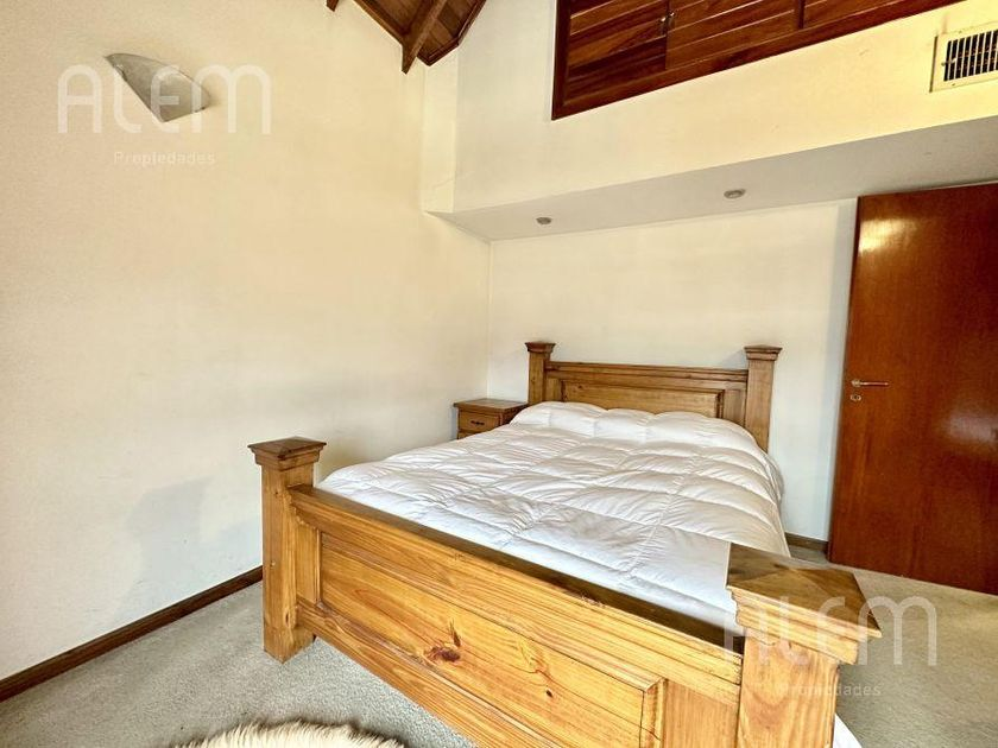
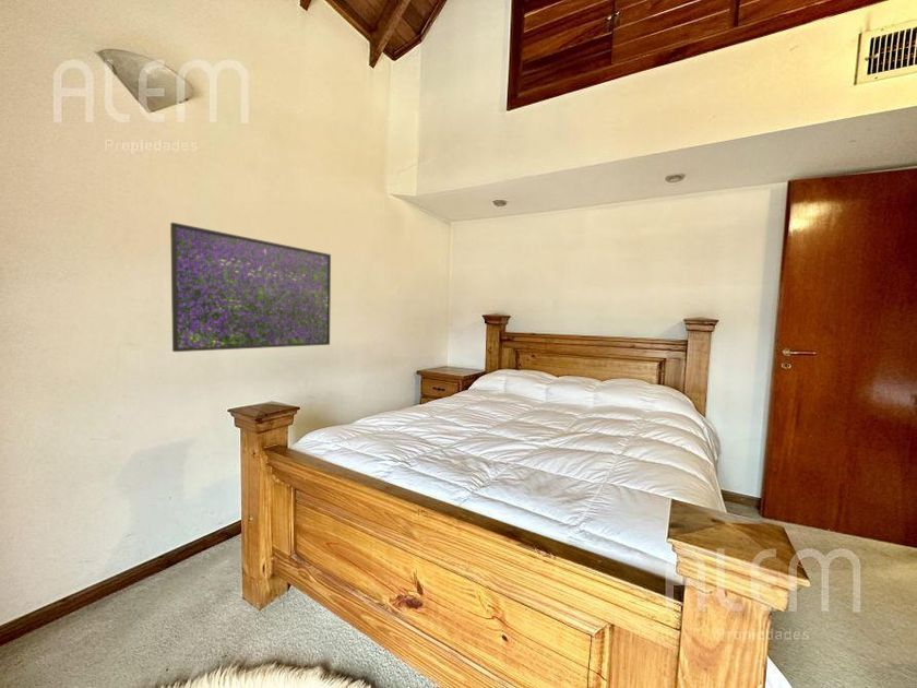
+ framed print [169,222,332,353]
